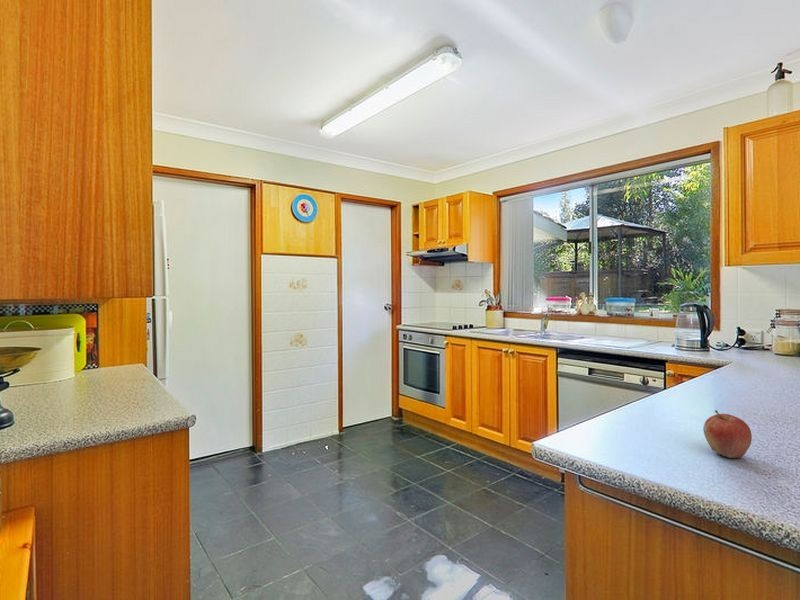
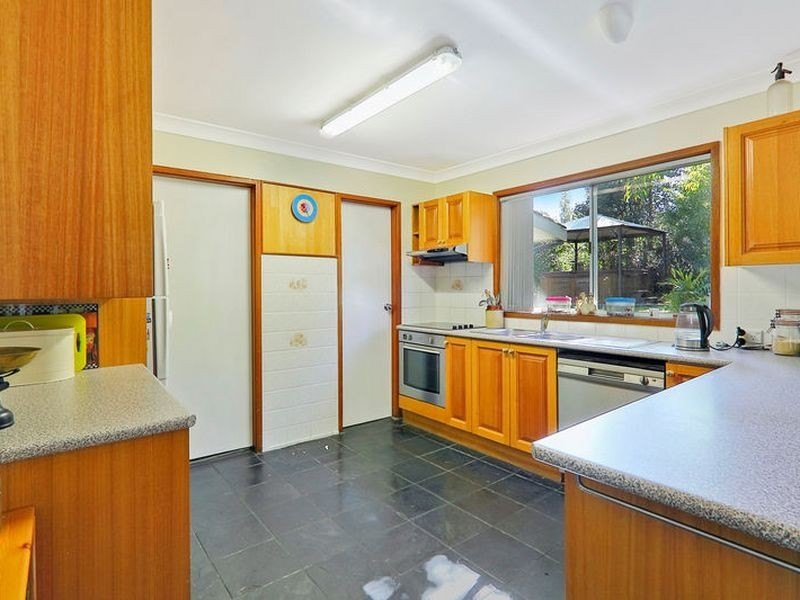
- fruit [702,409,753,459]
